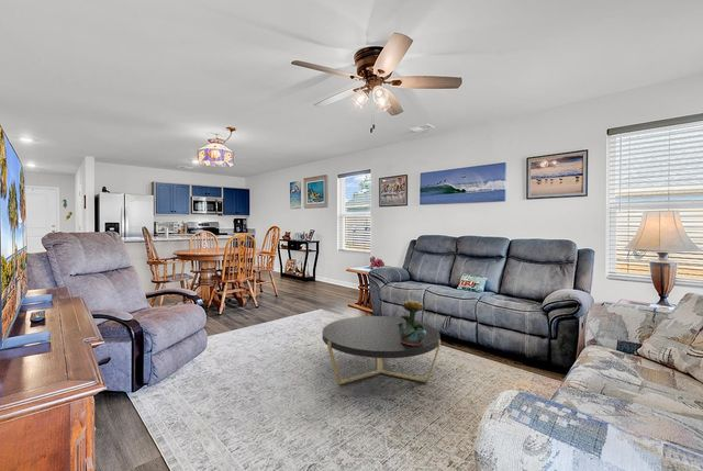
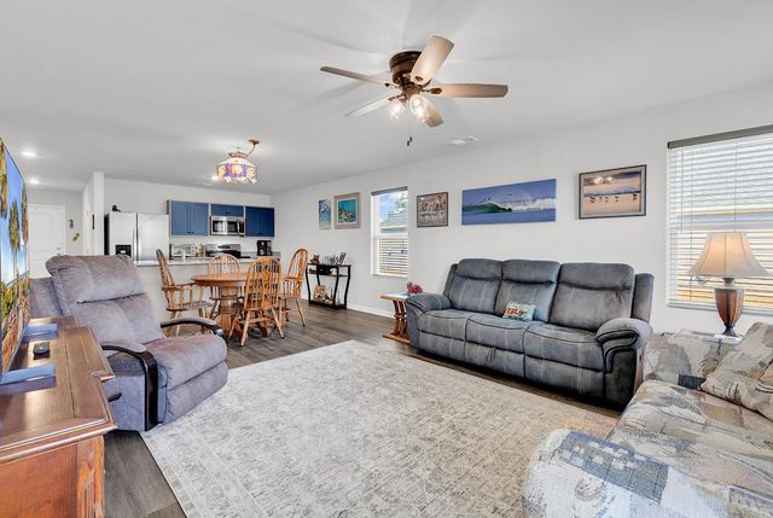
- potted flower [398,300,426,346]
- coffee table [322,315,442,385]
